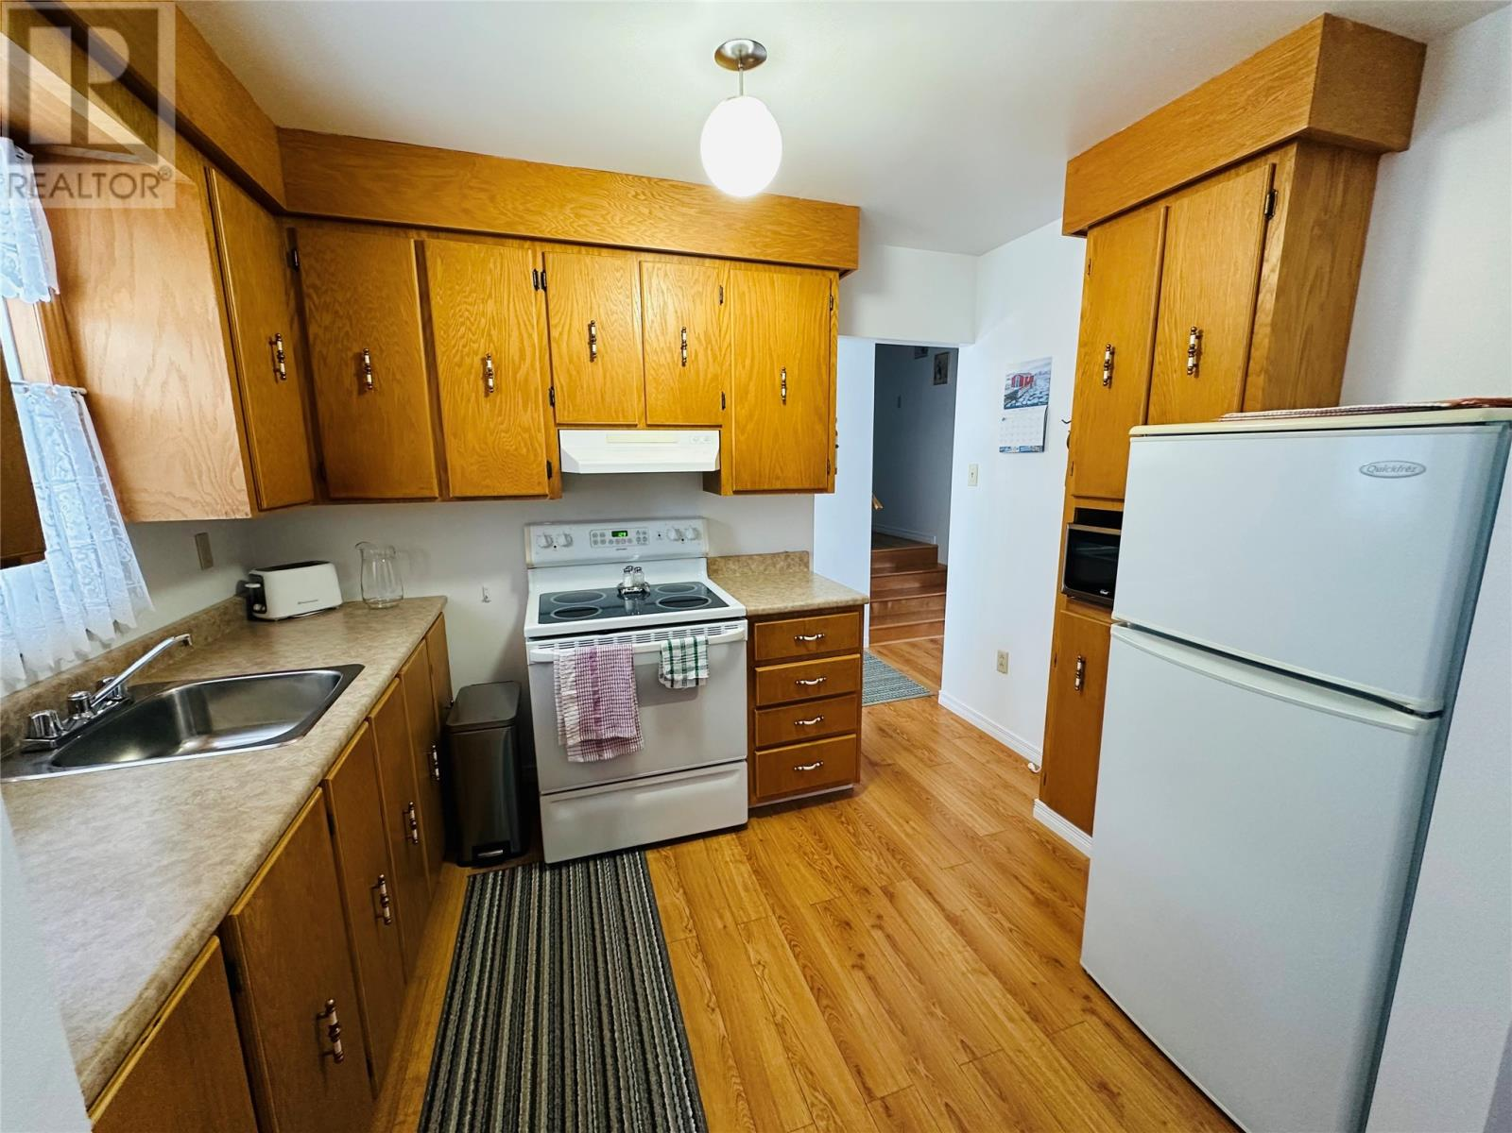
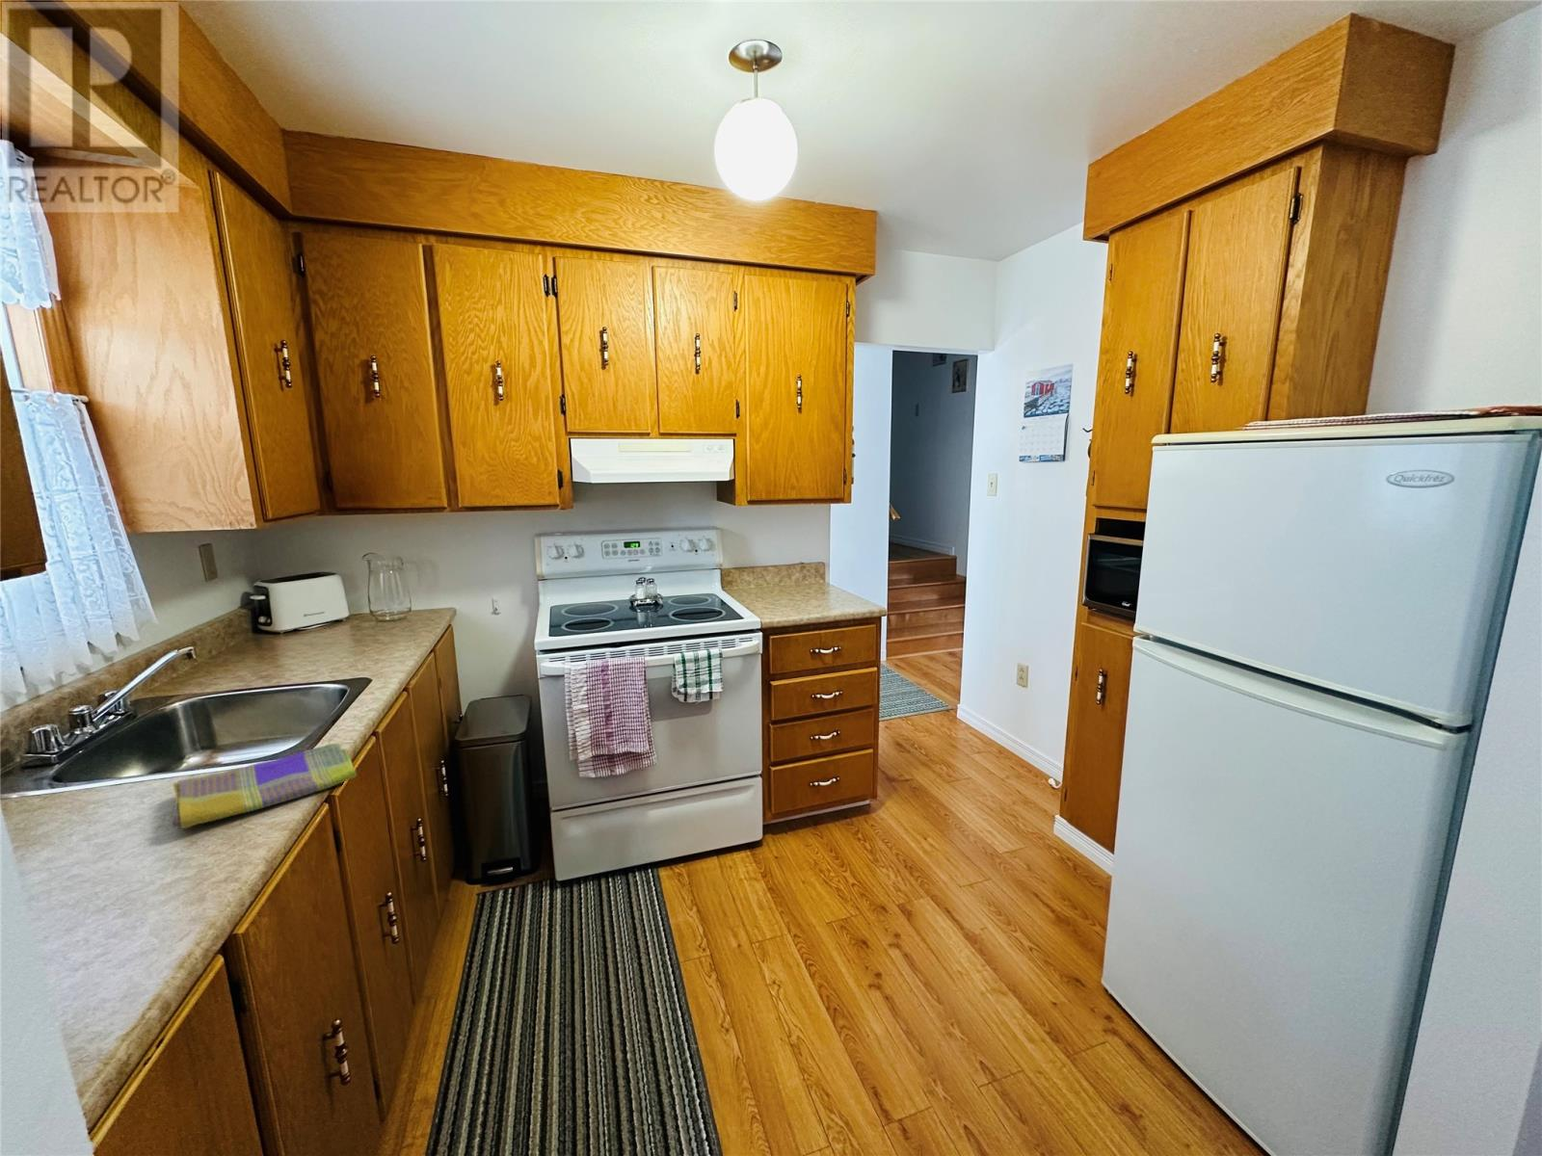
+ dish towel [171,743,357,829]
